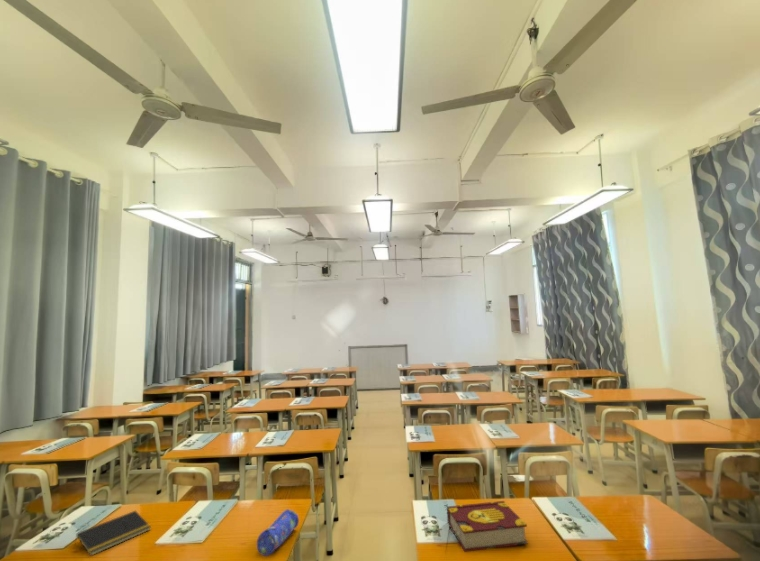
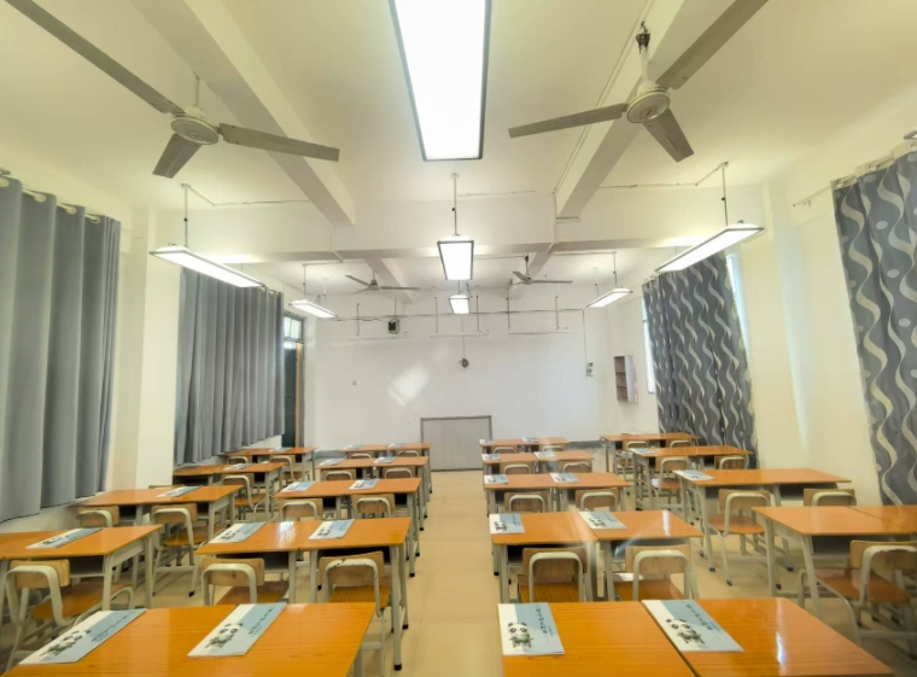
- notepad [73,510,152,557]
- pencil case [256,508,300,557]
- book [446,500,529,553]
